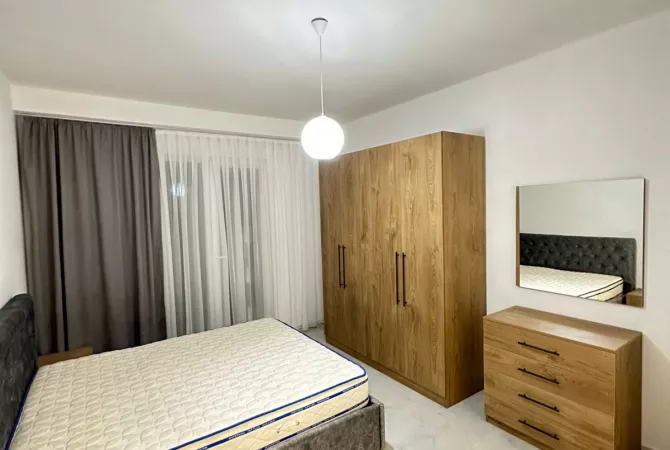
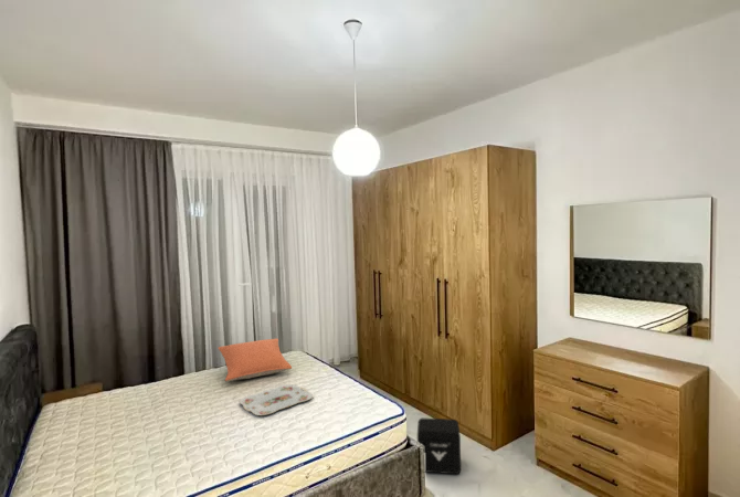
+ pillow [216,338,293,382]
+ air purifier [416,417,462,475]
+ serving tray [239,383,314,416]
